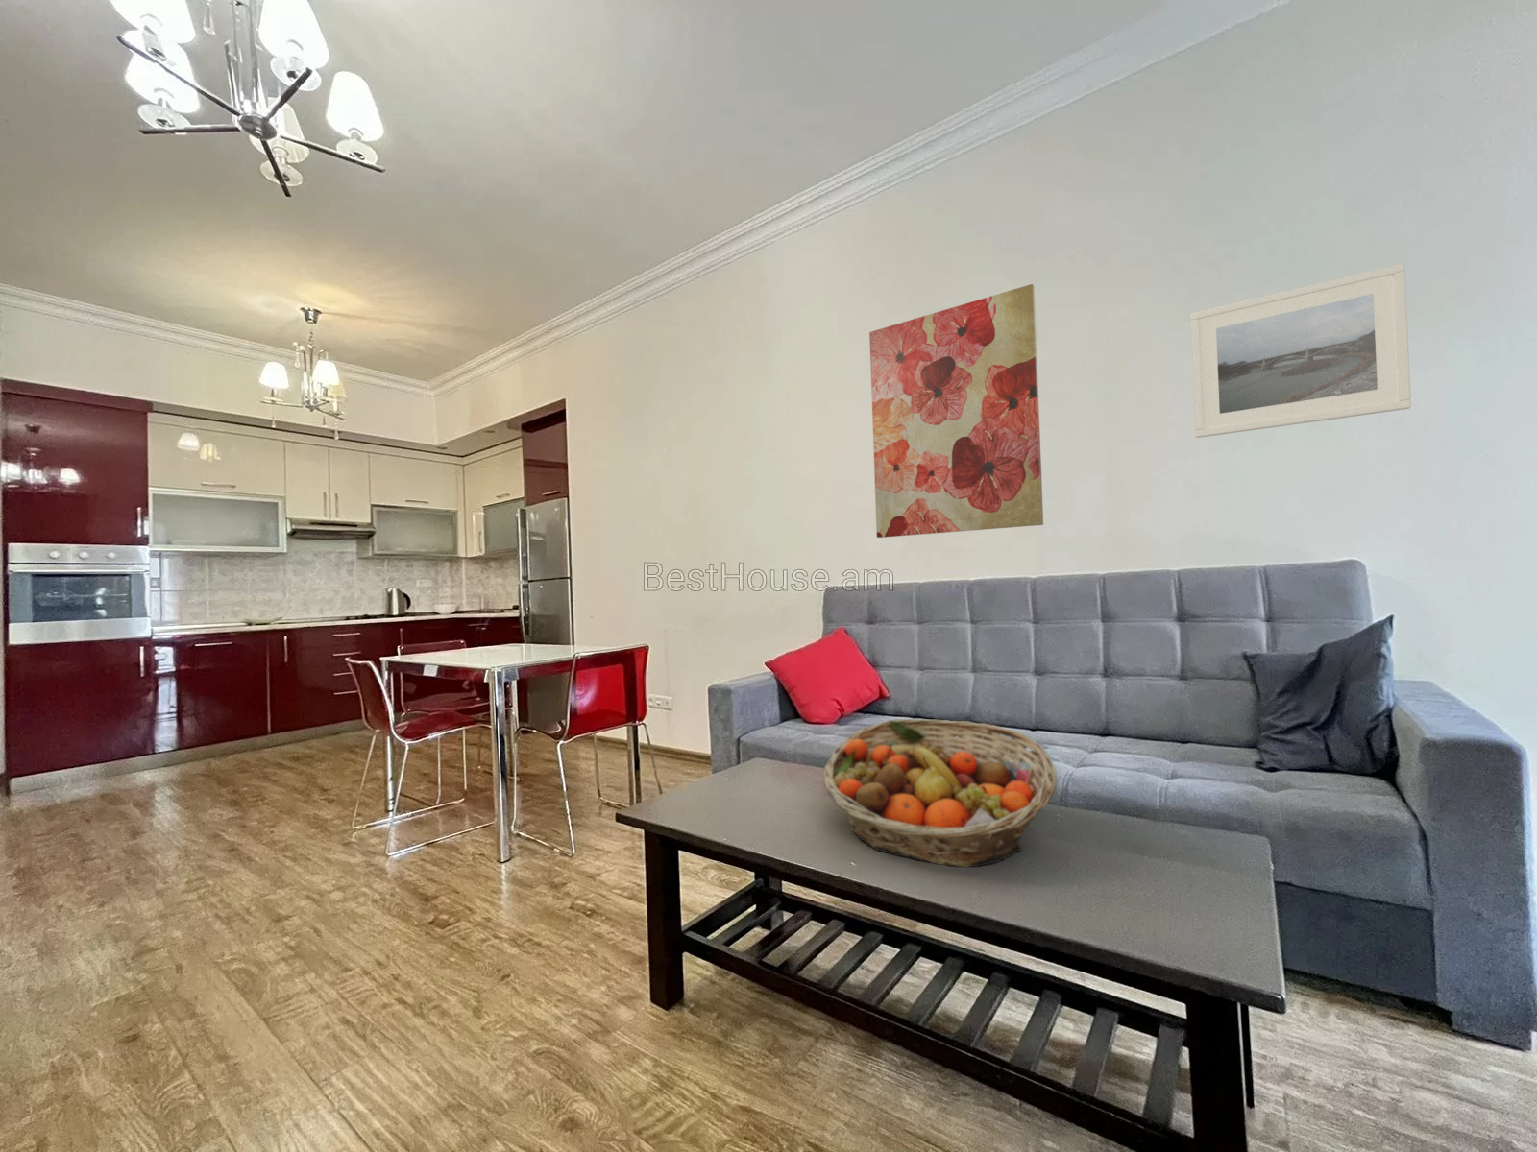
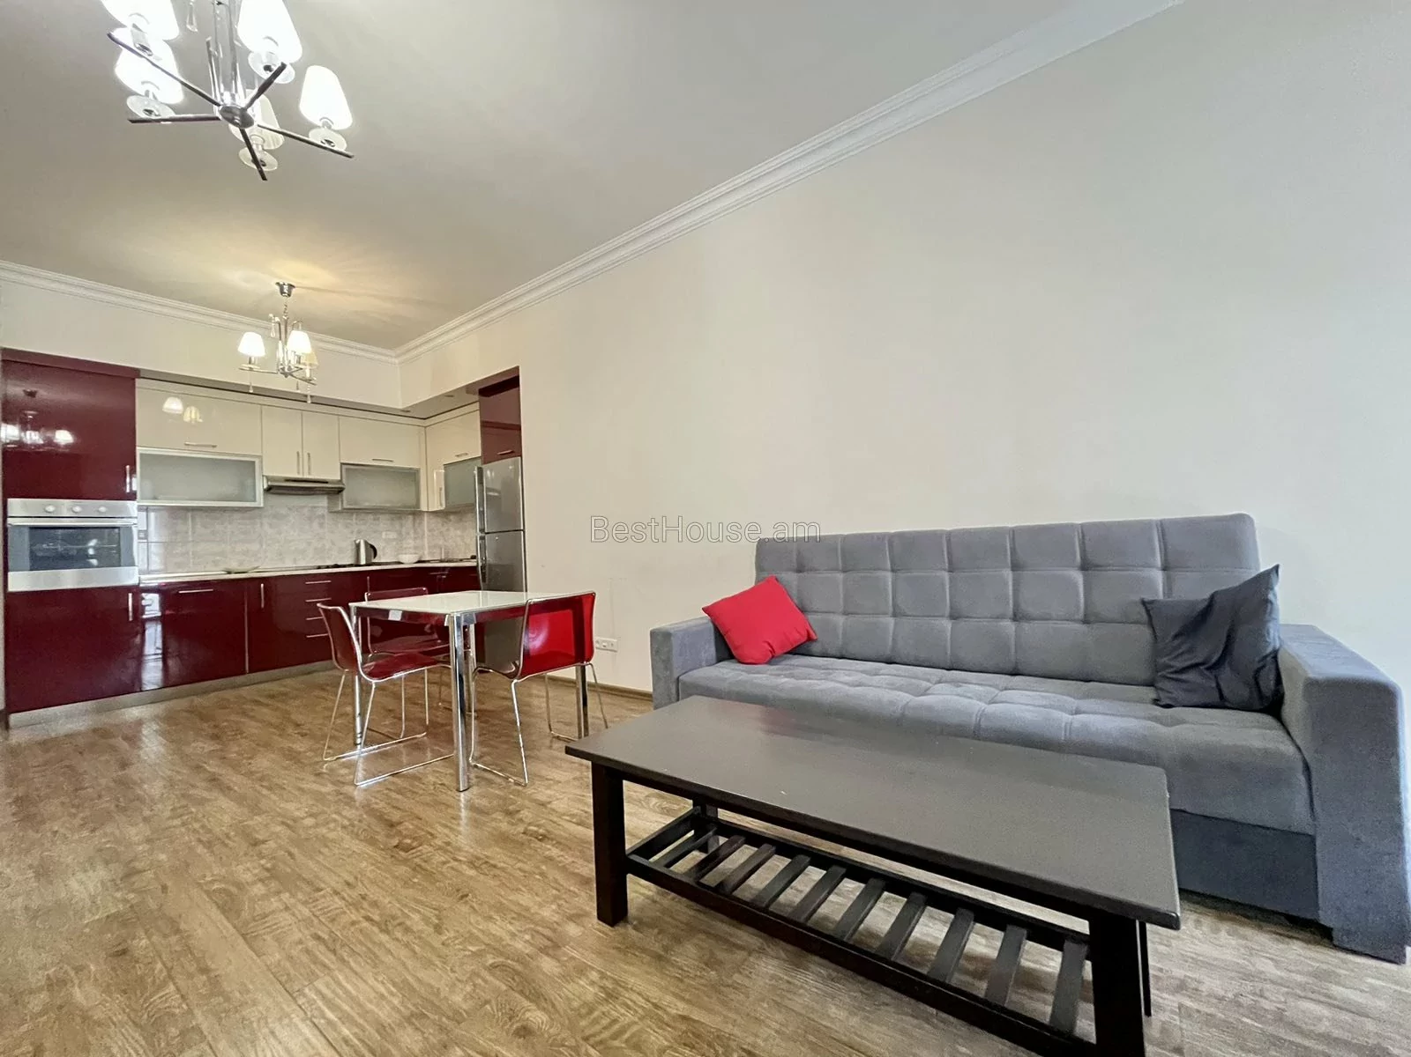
- wall art [869,283,1044,538]
- fruit basket [822,718,1058,868]
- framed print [1190,263,1412,439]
